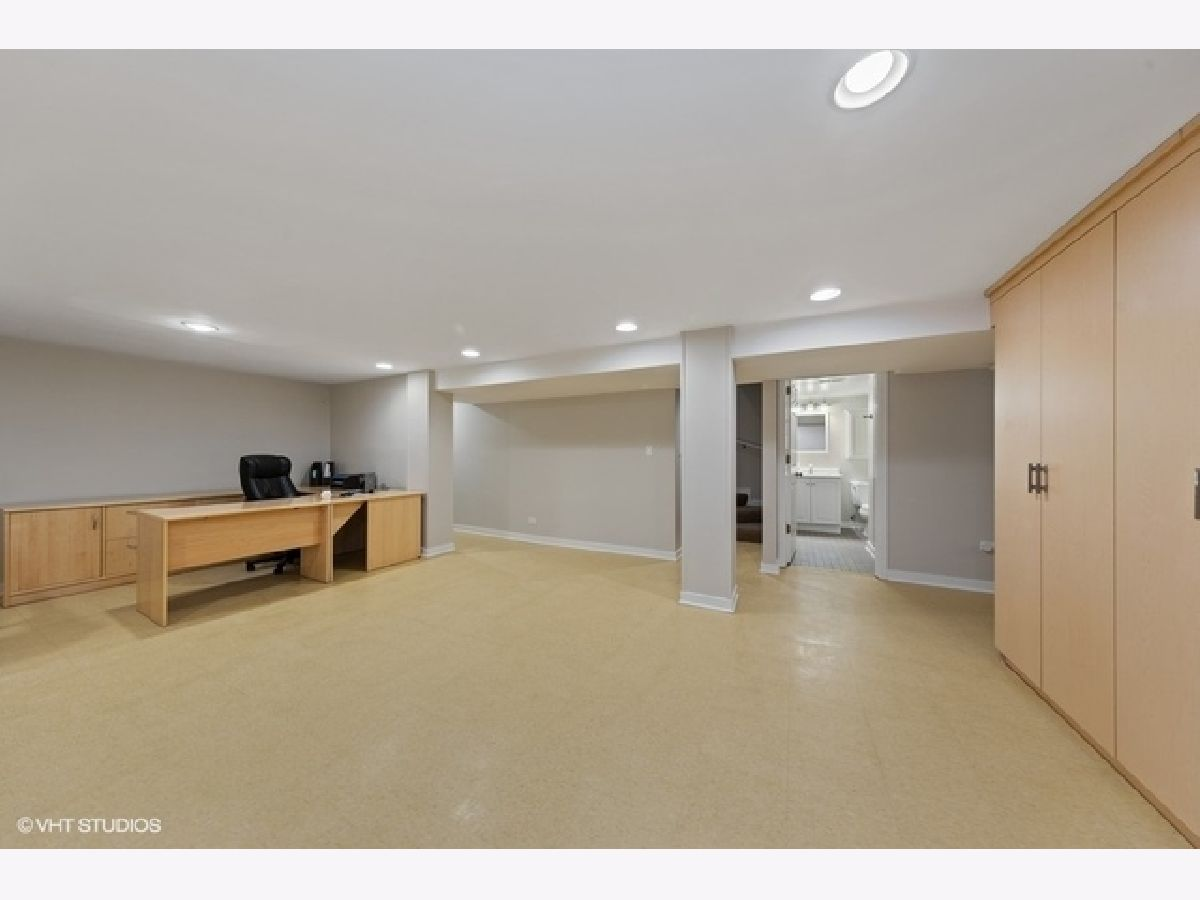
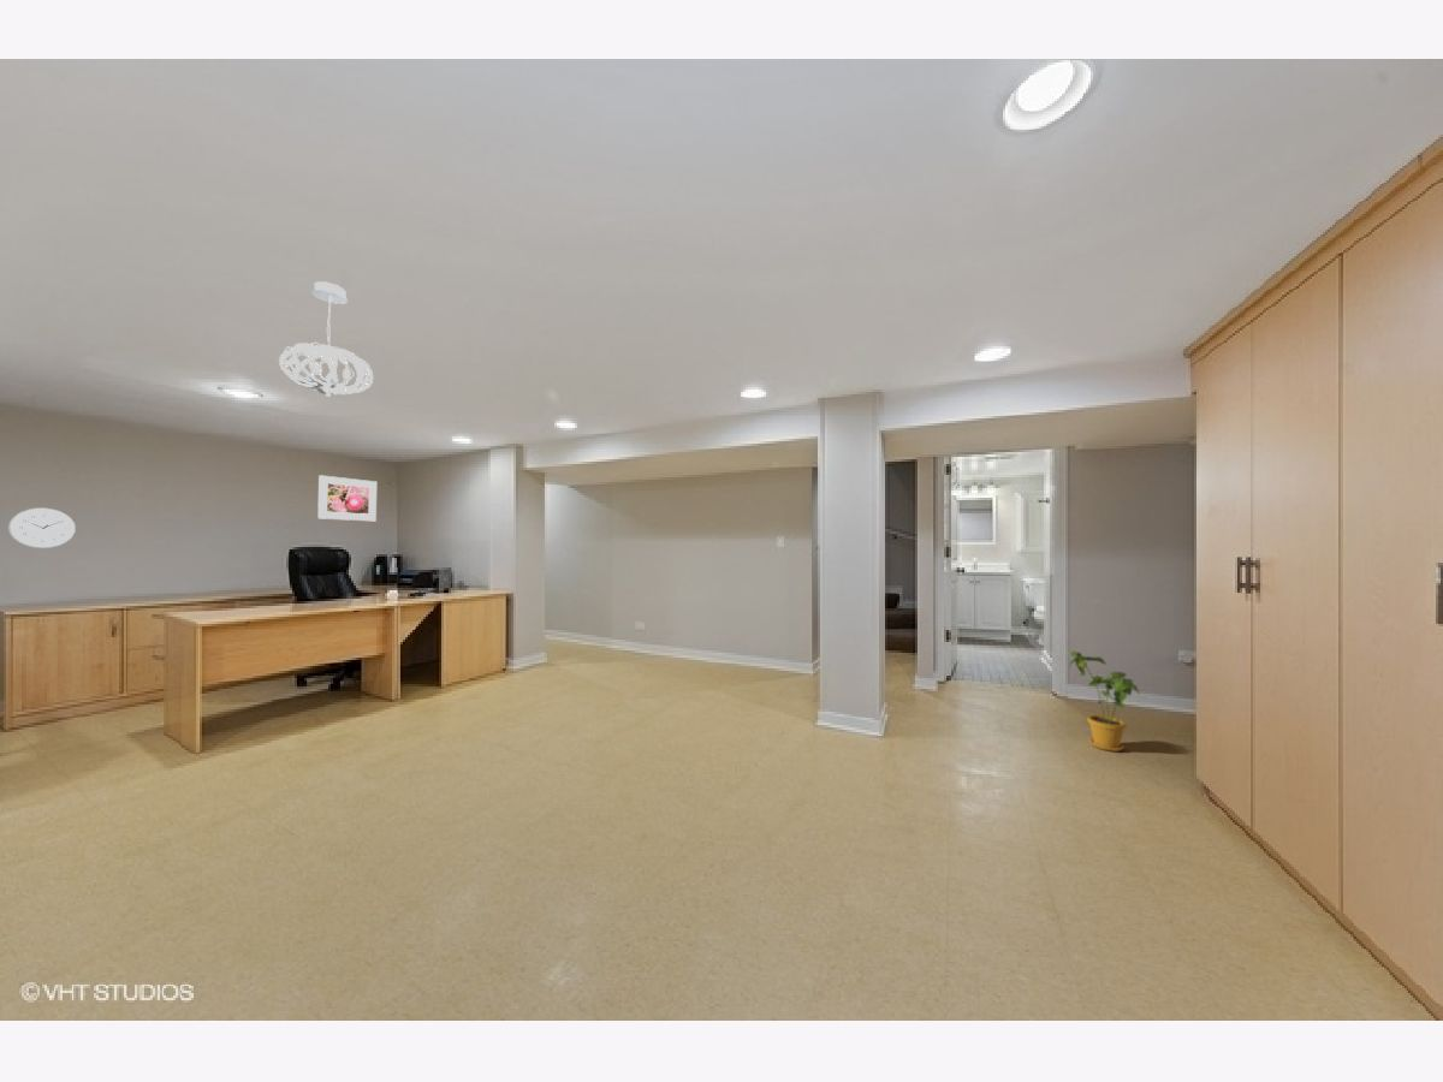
+ house plant [1068,650,1141,753]
+ wall clock [7,507,77,549]
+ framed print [316,474,378,522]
+ pendant light [278,280,374,398]
